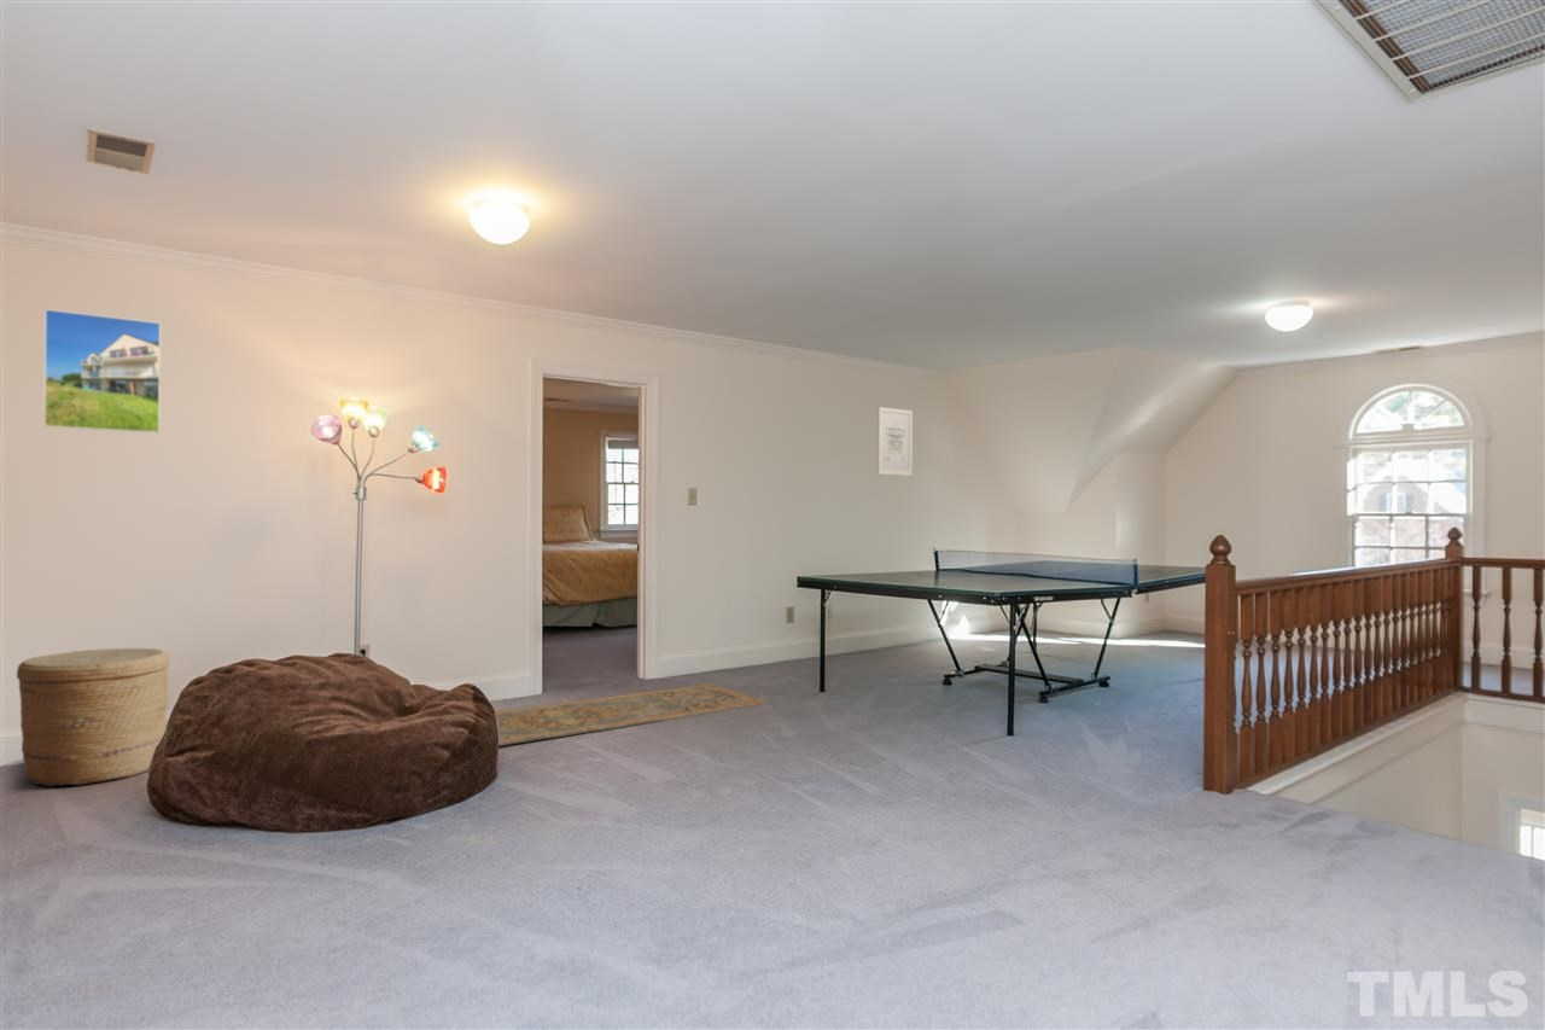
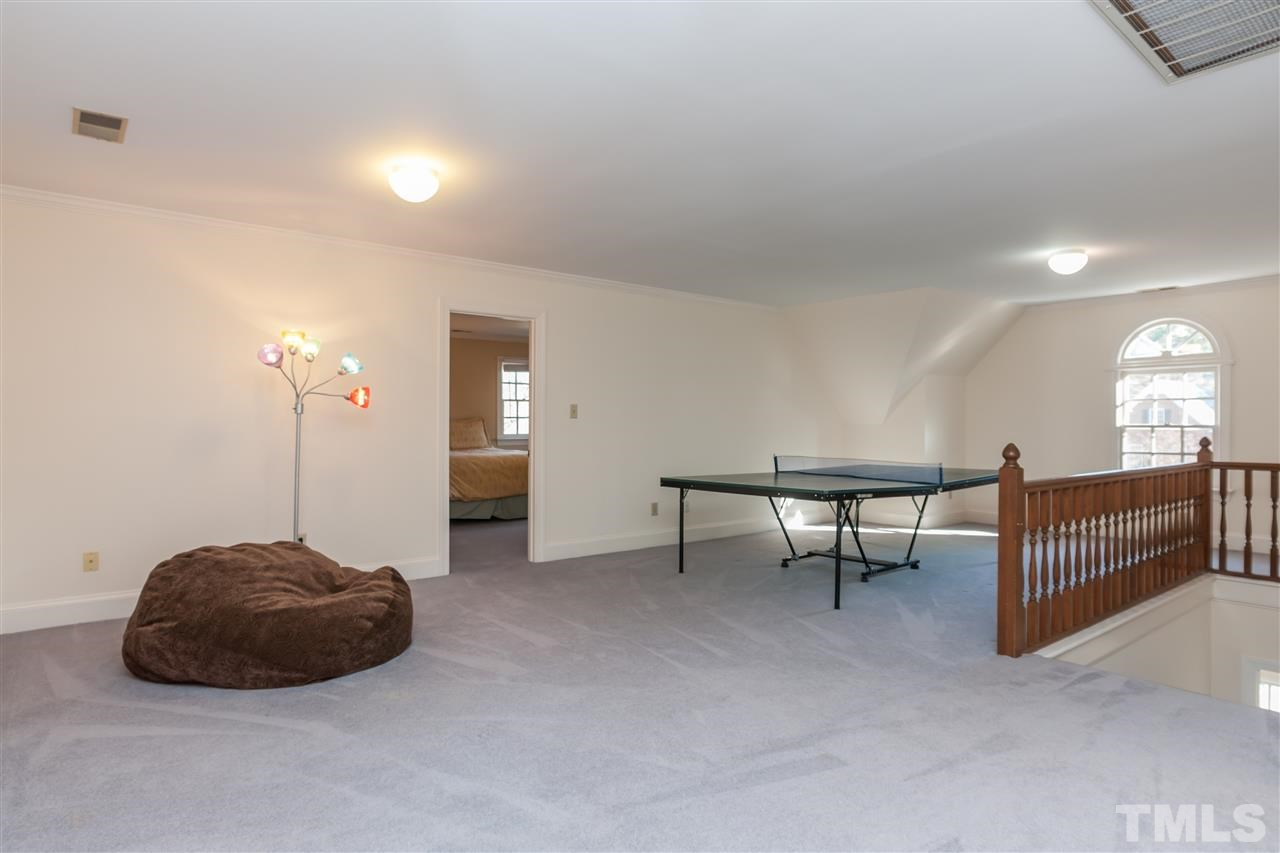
- wall art [876,406,914,477]
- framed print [42,308,162,435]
- basket [16,647,170,787]
- rug [494,682,771,747]
